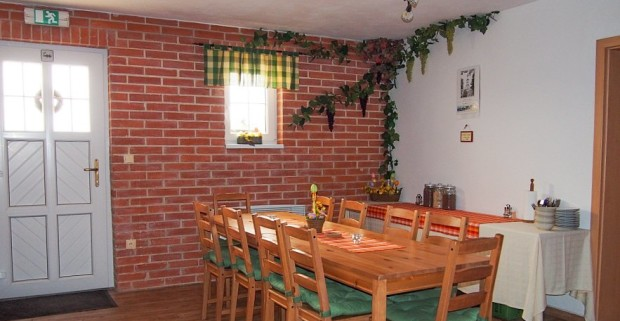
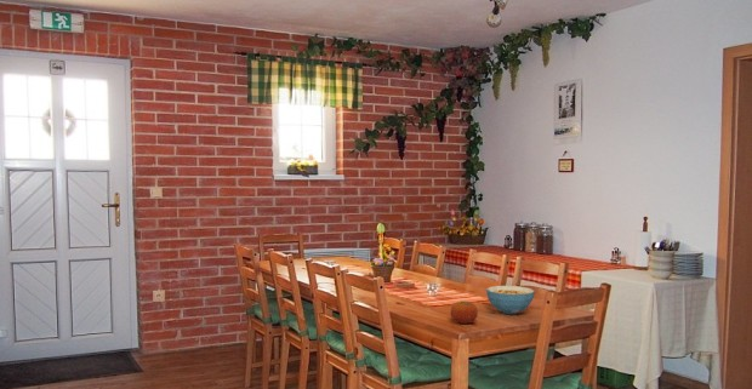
+ fruit [450,301,479,325]
+ cereal bowl [485,285,536,315]
